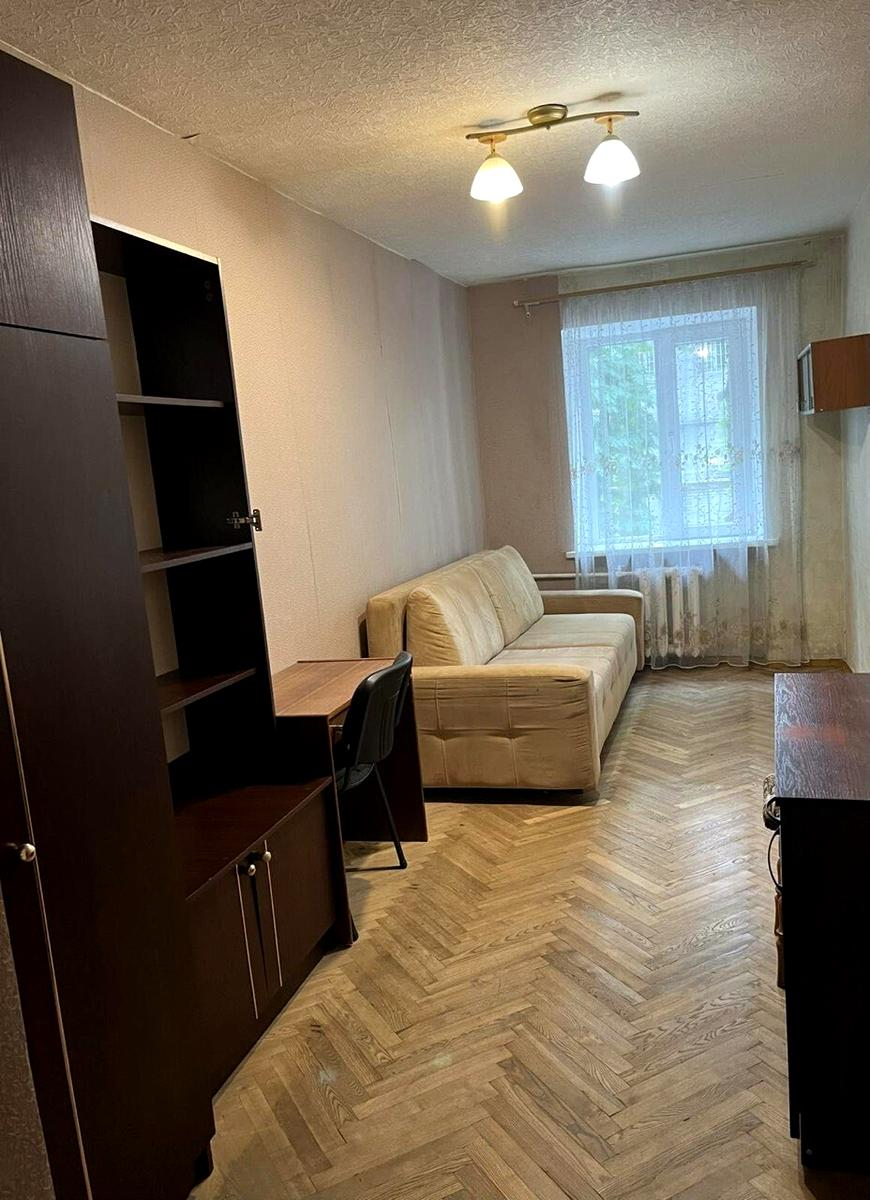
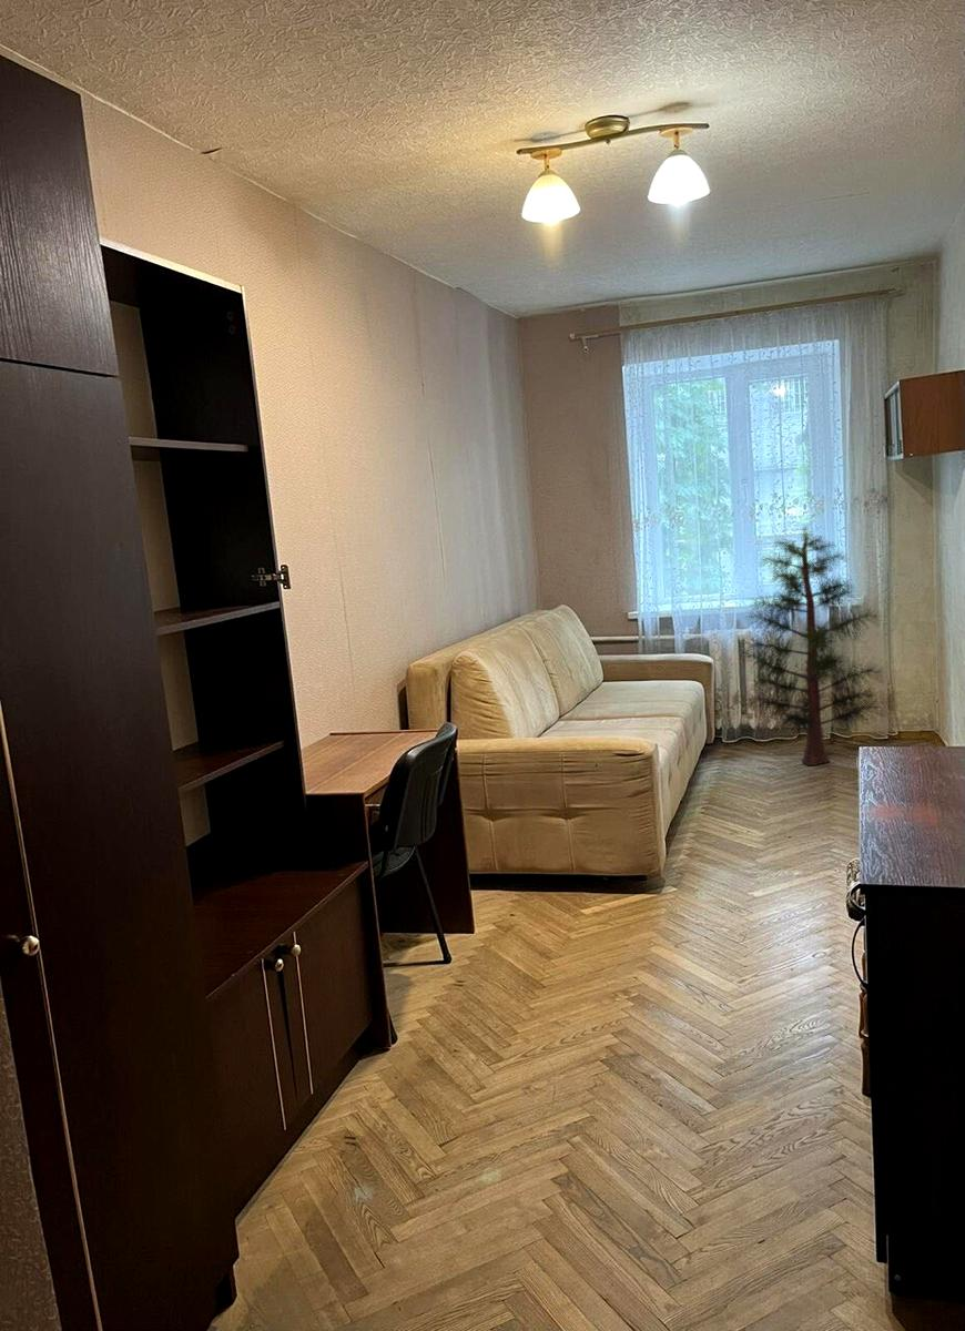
+ pine tree [739,524,890,766]
